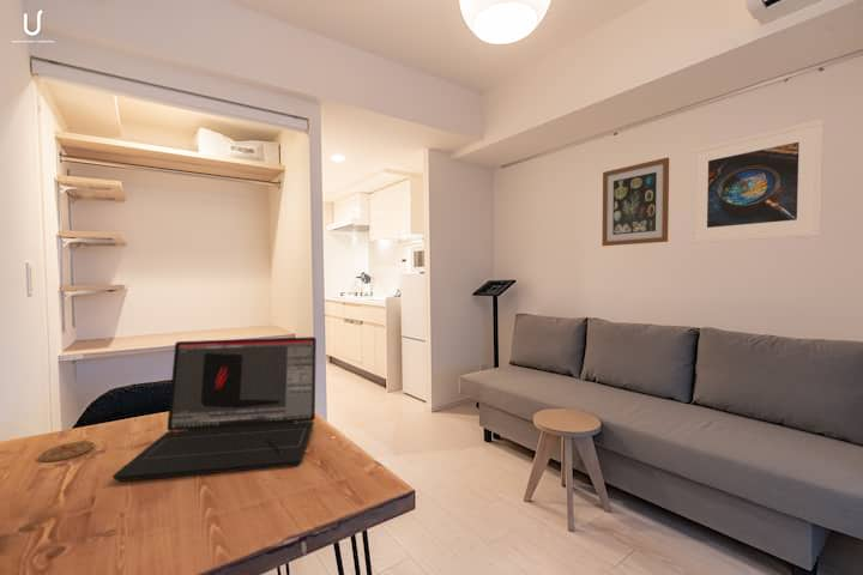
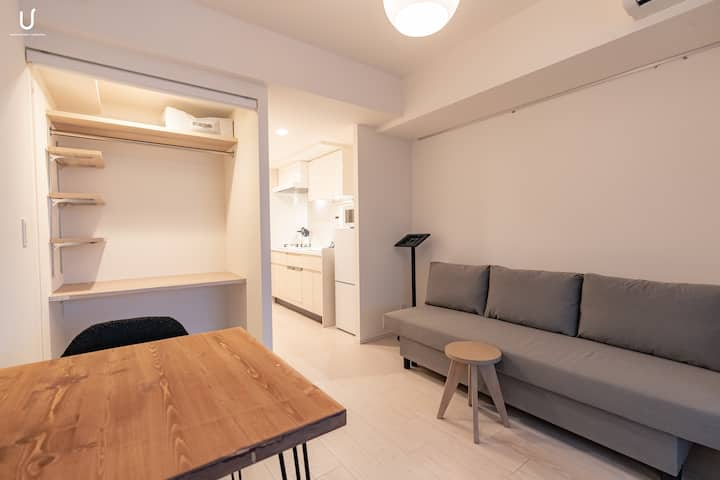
- coaster [38,440,95,462]
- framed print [689,119,826,244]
- wall art [601,156,670,247]
- laptop [111,335,318,483]
